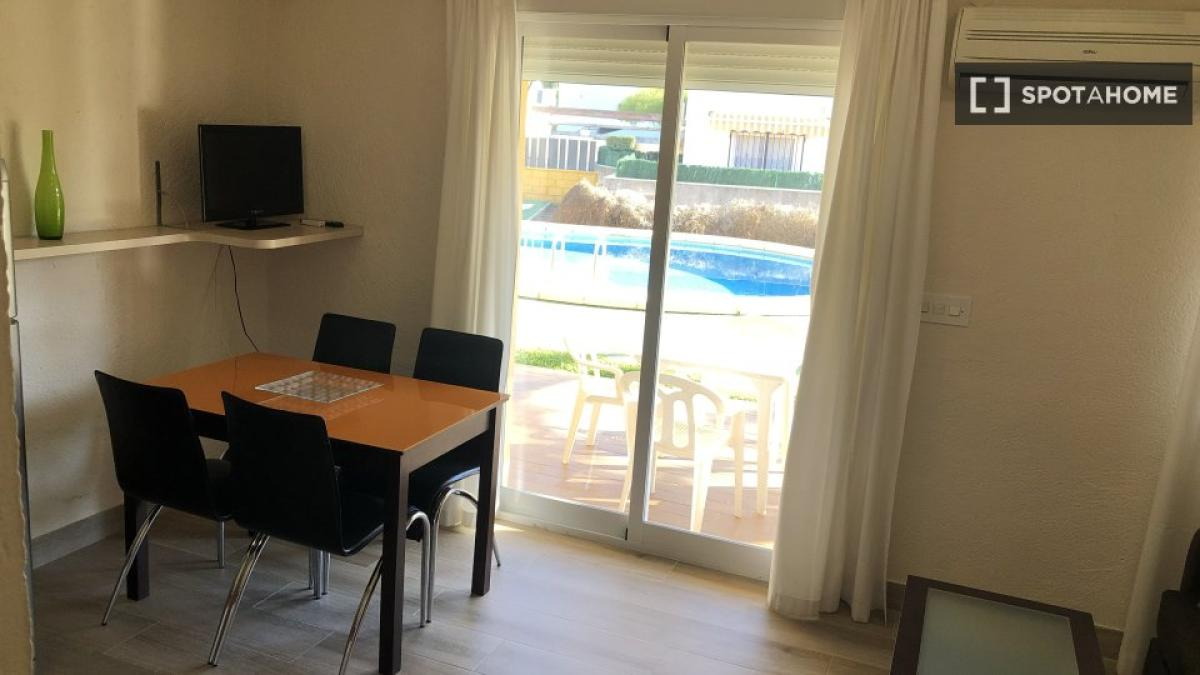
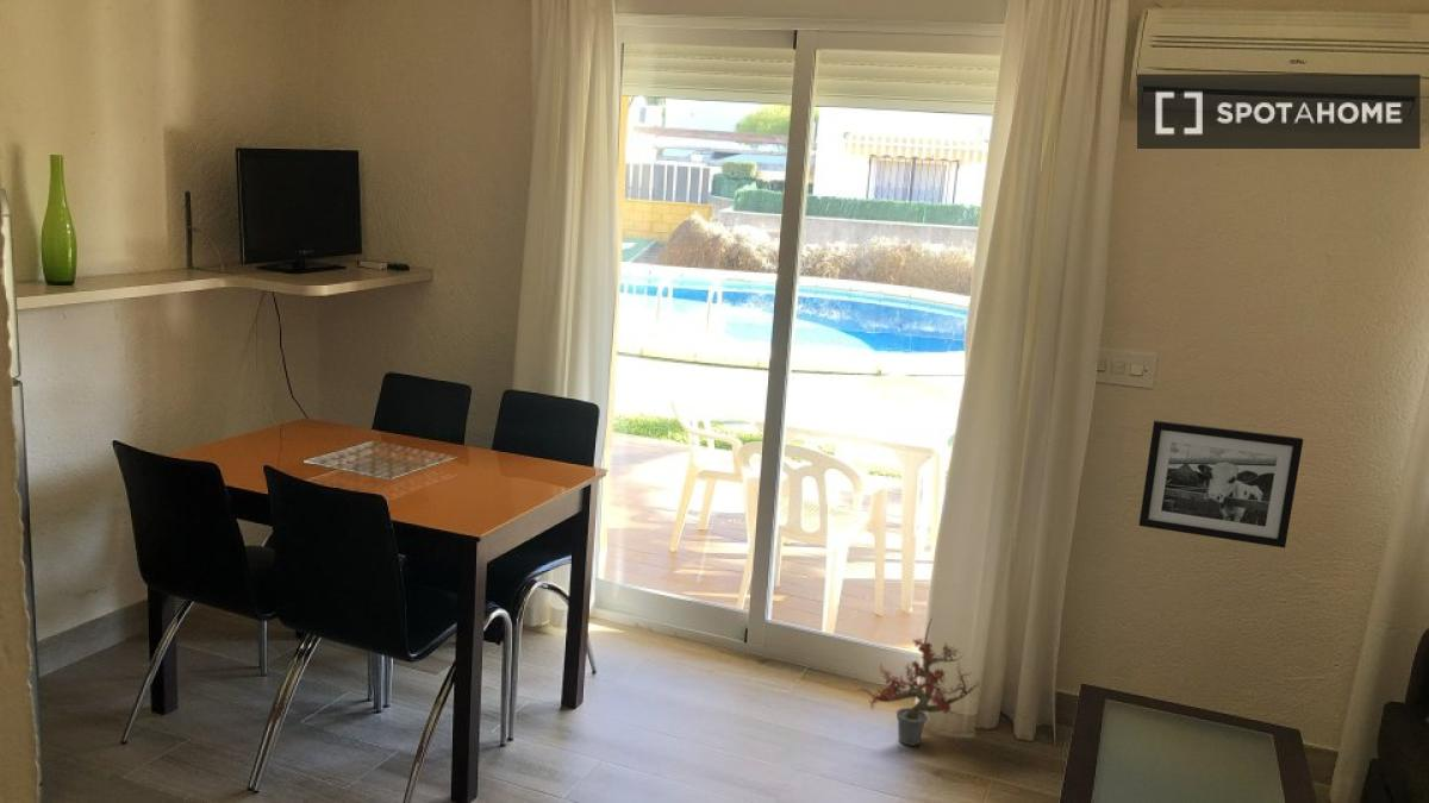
+ potted plant [855,616,981,747]
+ picture frame [1138,419,1304,550]
